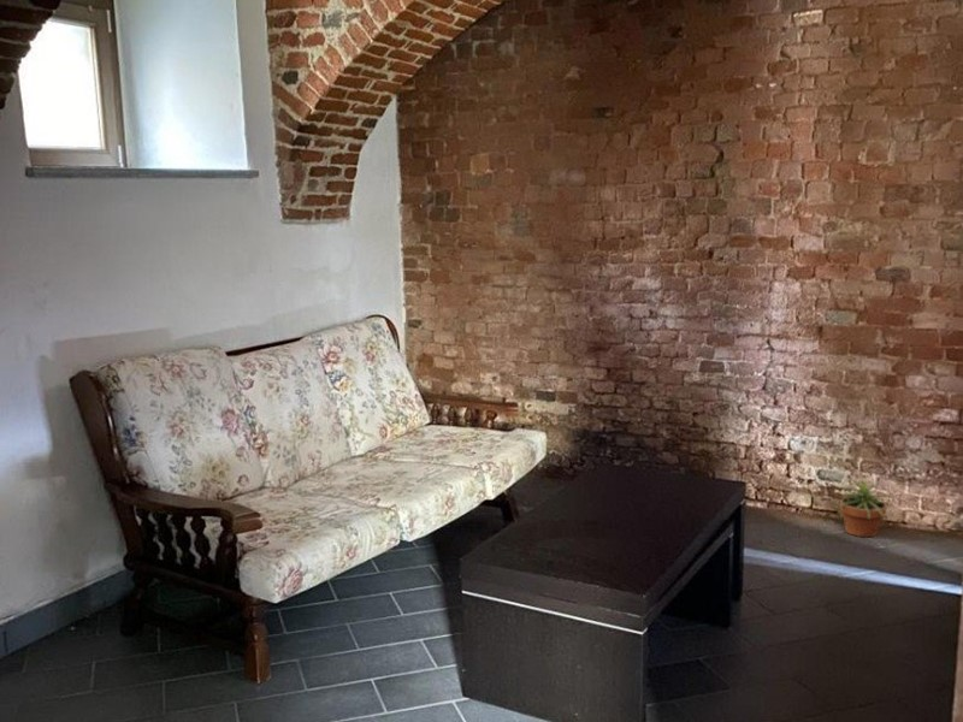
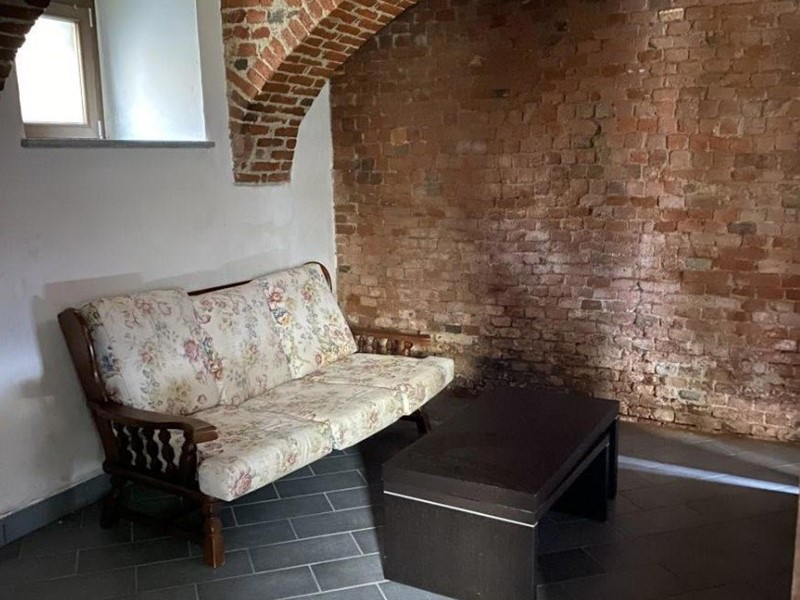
- potted plant [829,475,894,538]
